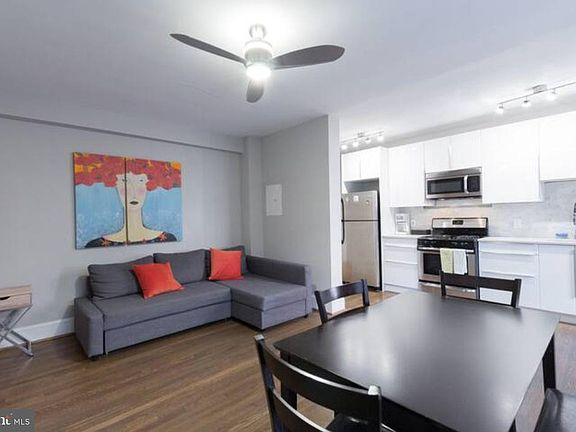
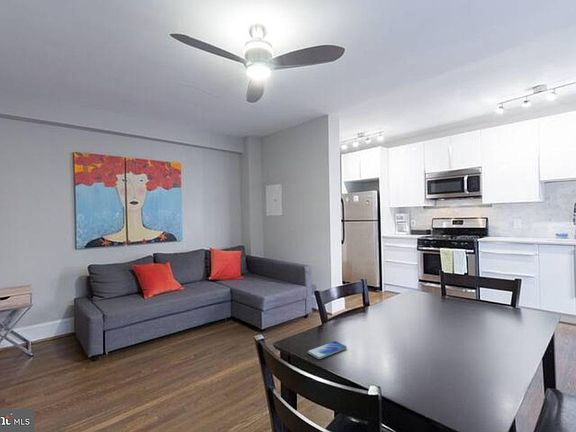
+ smartphone [307,340,348,360]
